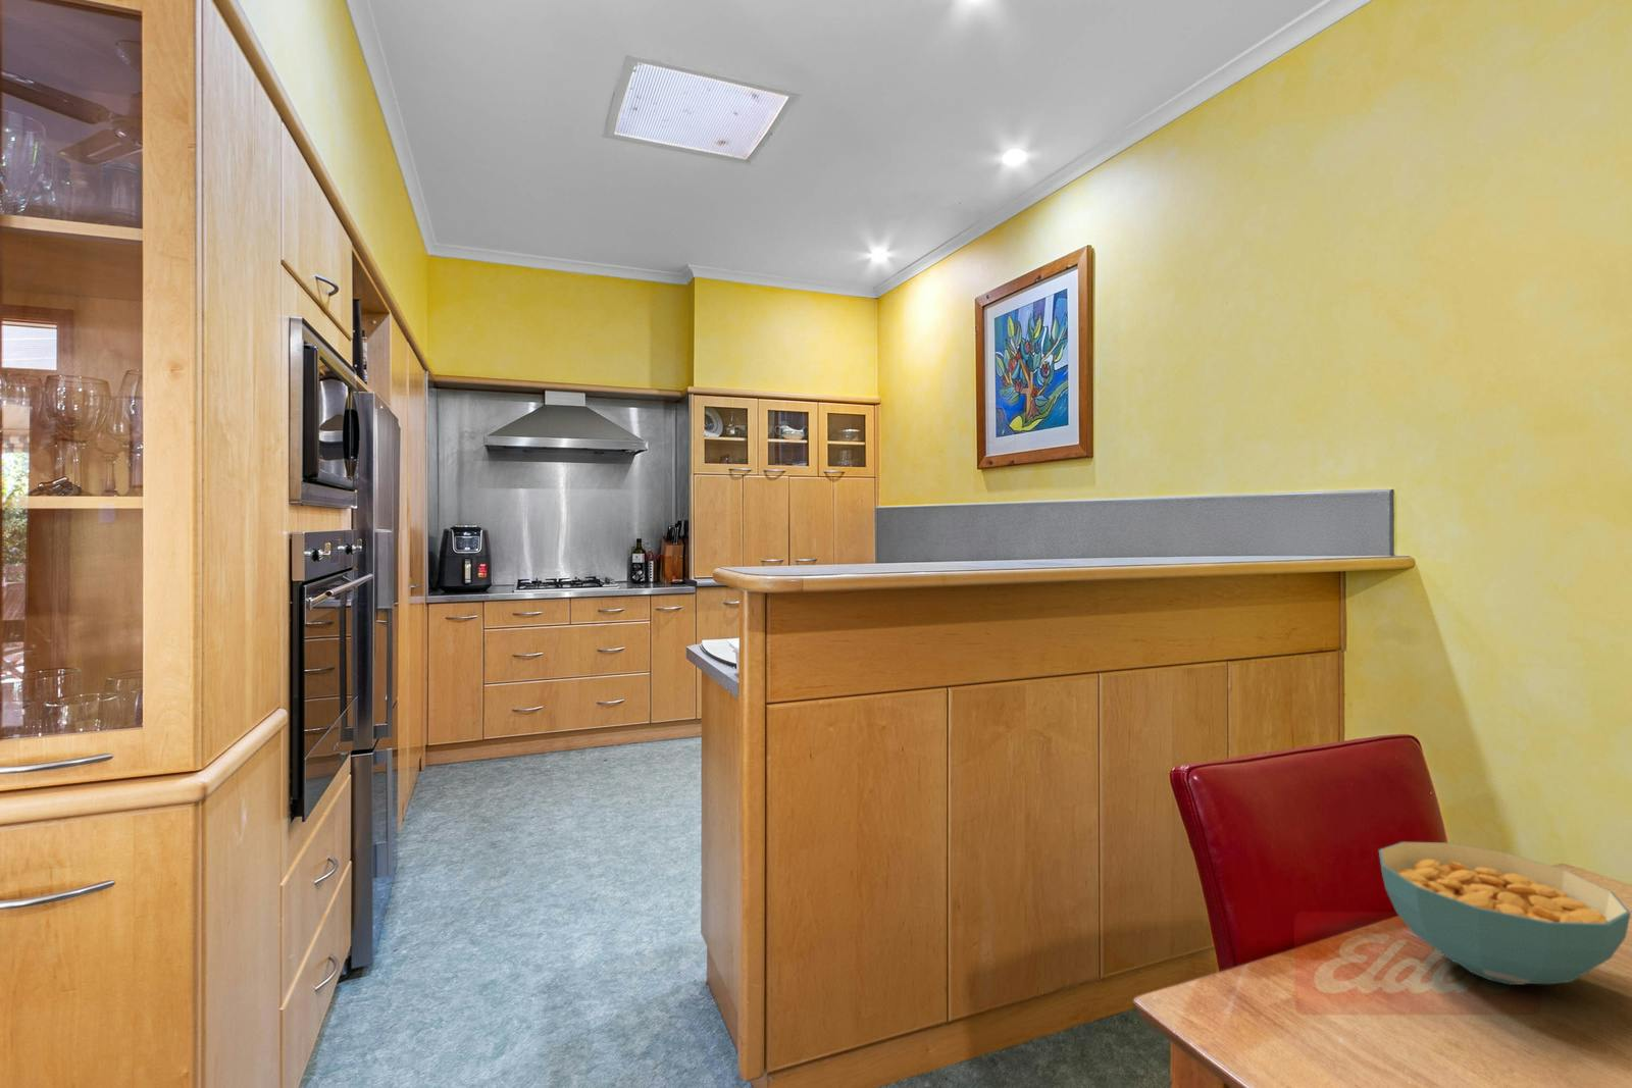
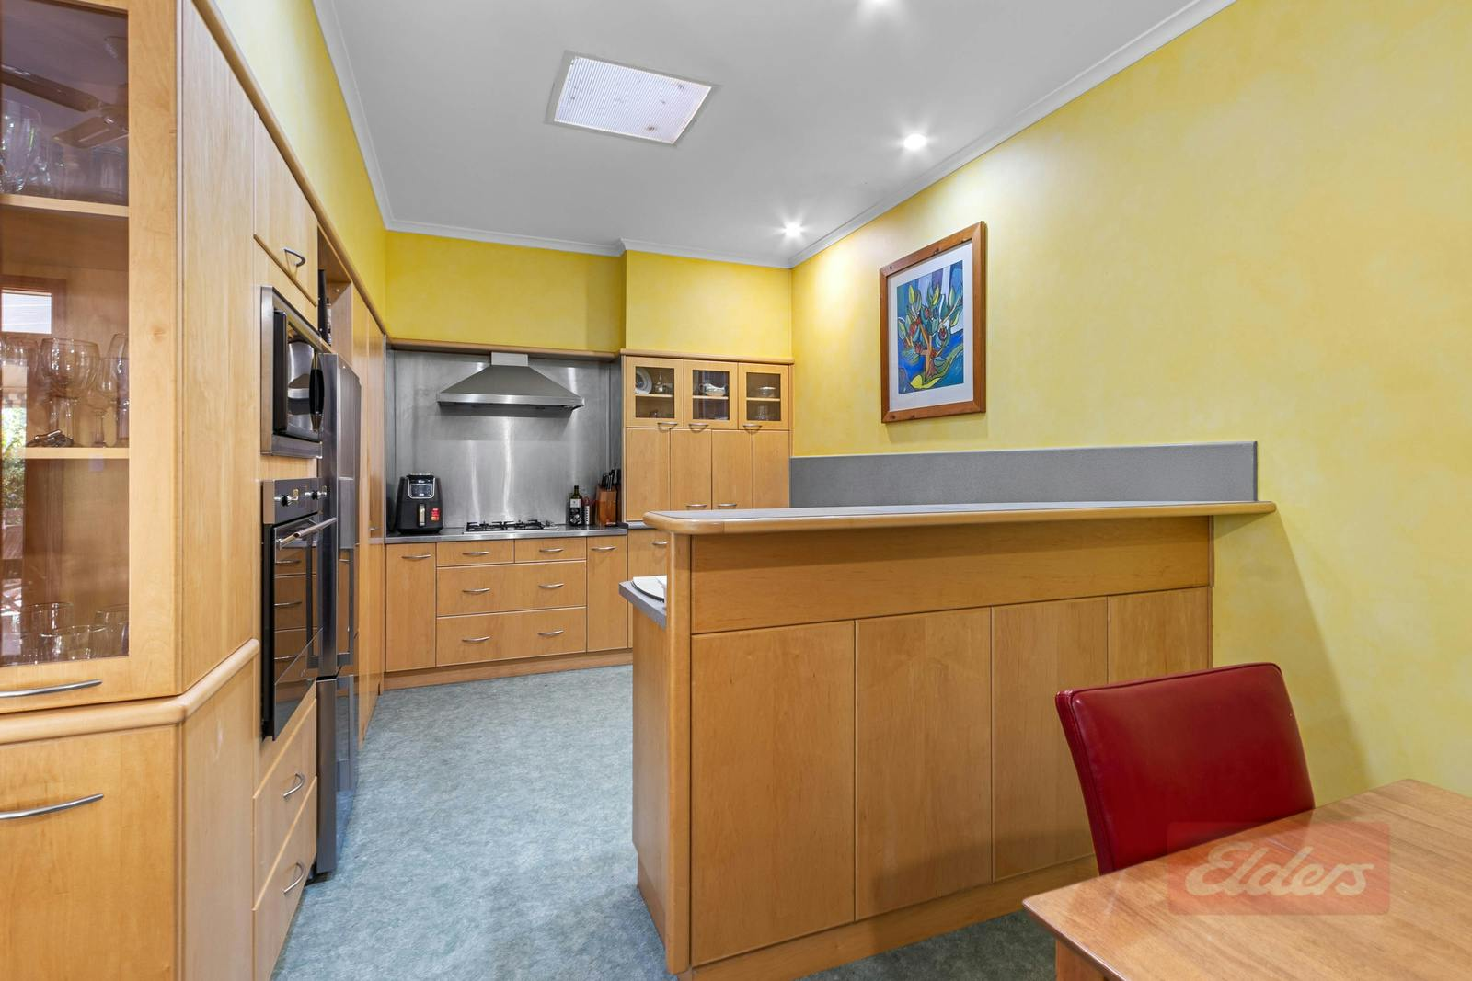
- cereal bowl [1378,841,1632,986]
